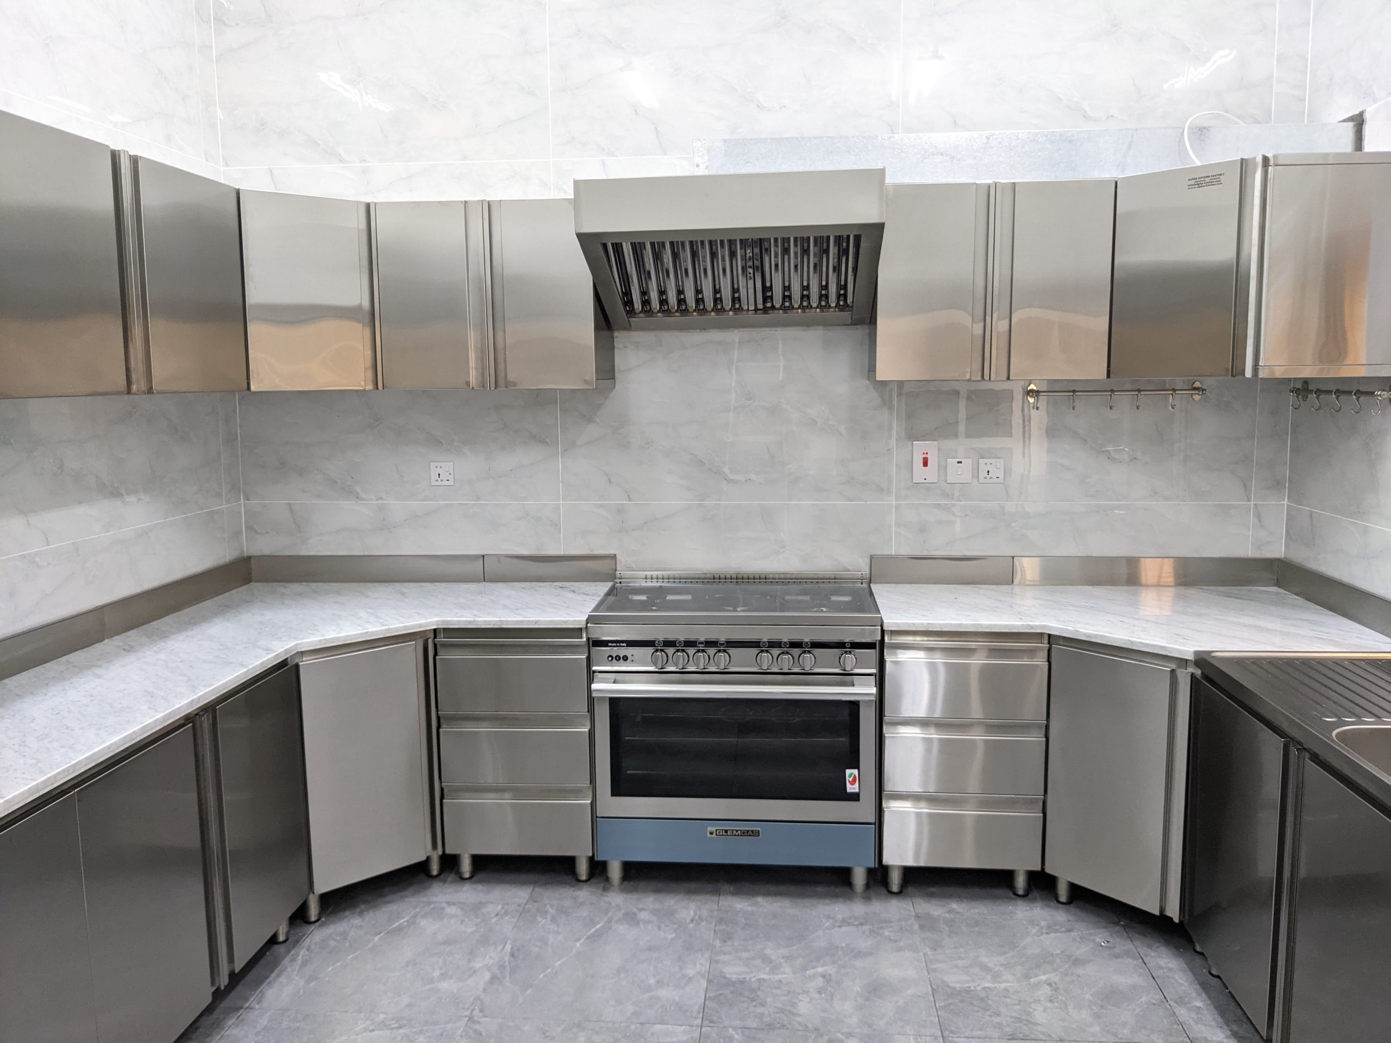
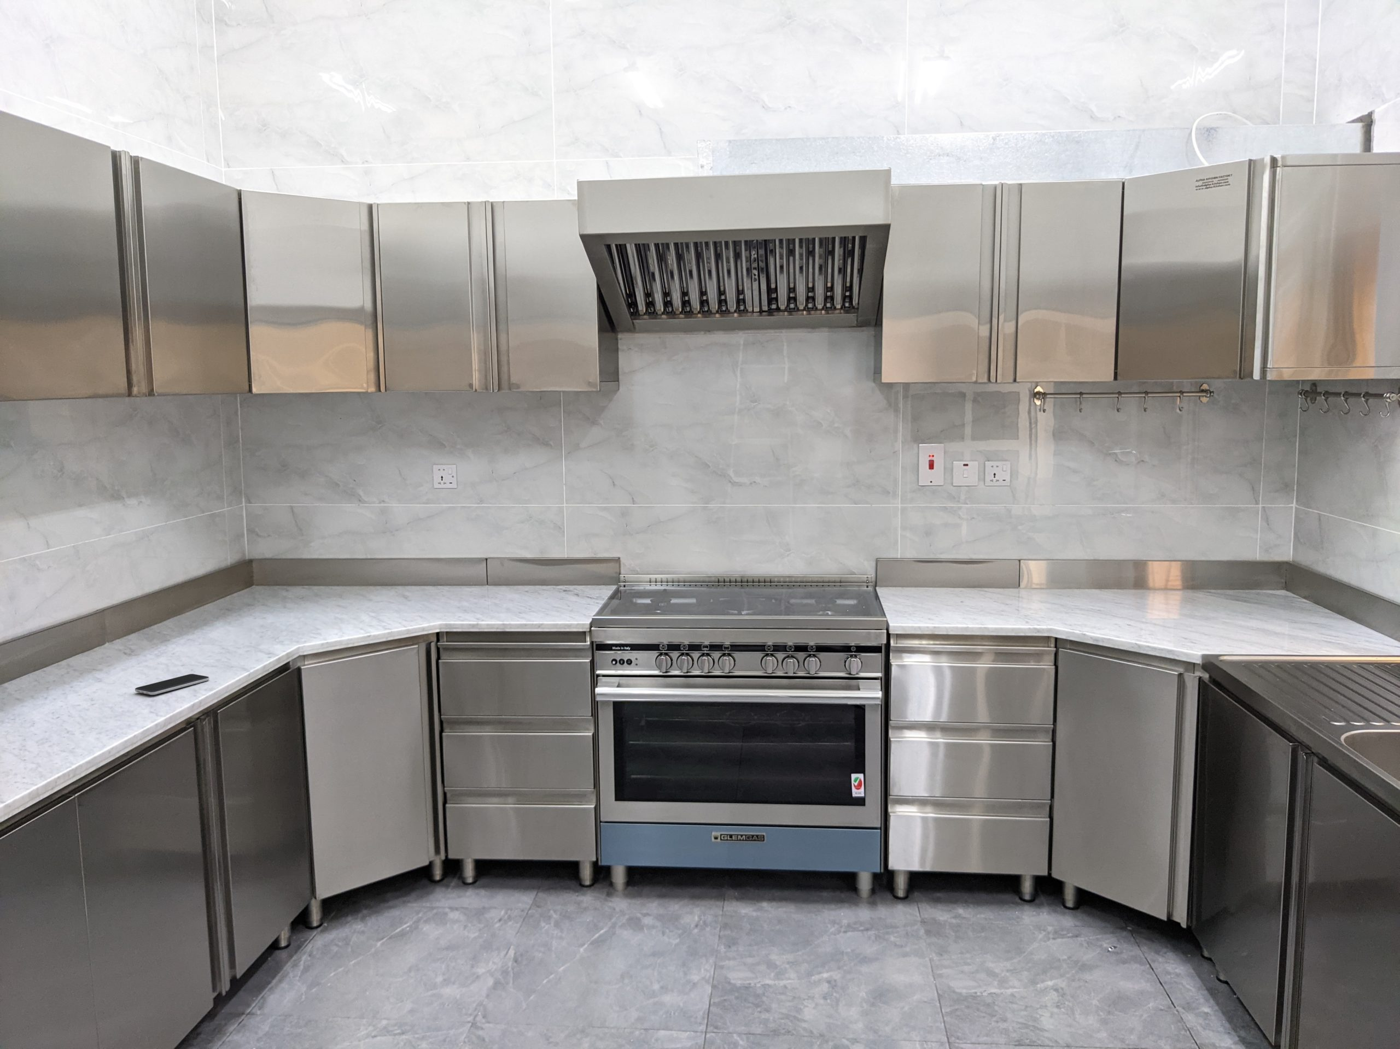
+ smartphone [134,673,209,695]
